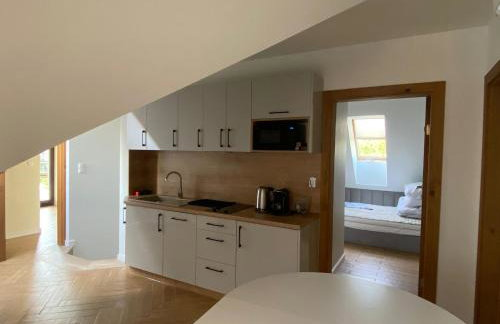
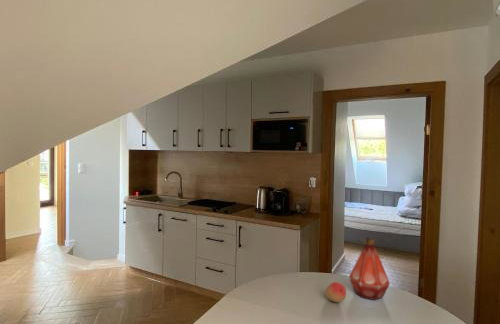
+ fruit [325,281,347,303]
+ bottle [348,236,391,301]
